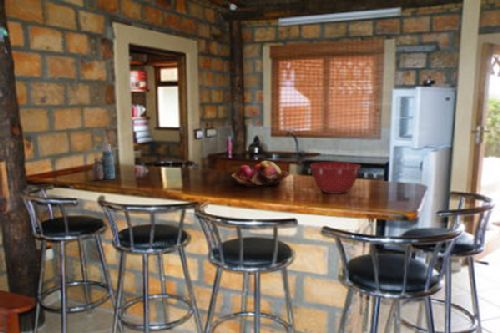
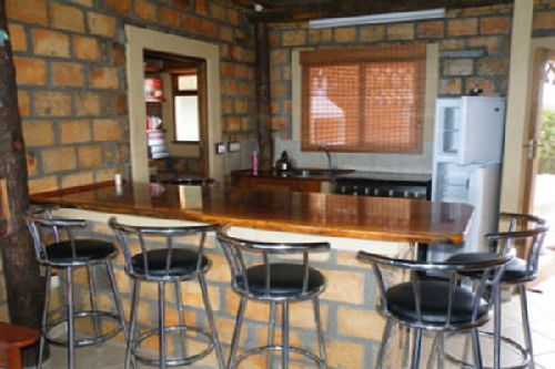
- fruit basket [231,160,290,188]
- bottle [92,143,116,181]
- mixing bowl [309,161,362,195]
